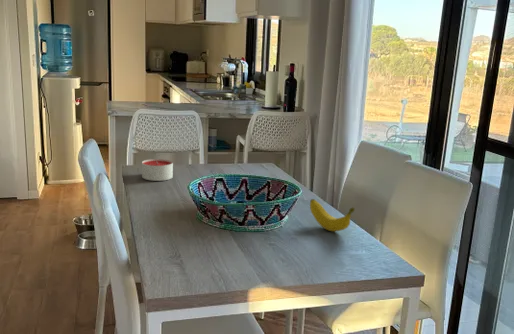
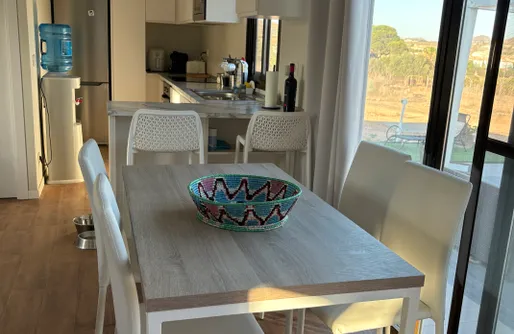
- banana [309,198,356,232]
- candle [141,158,174,182]
